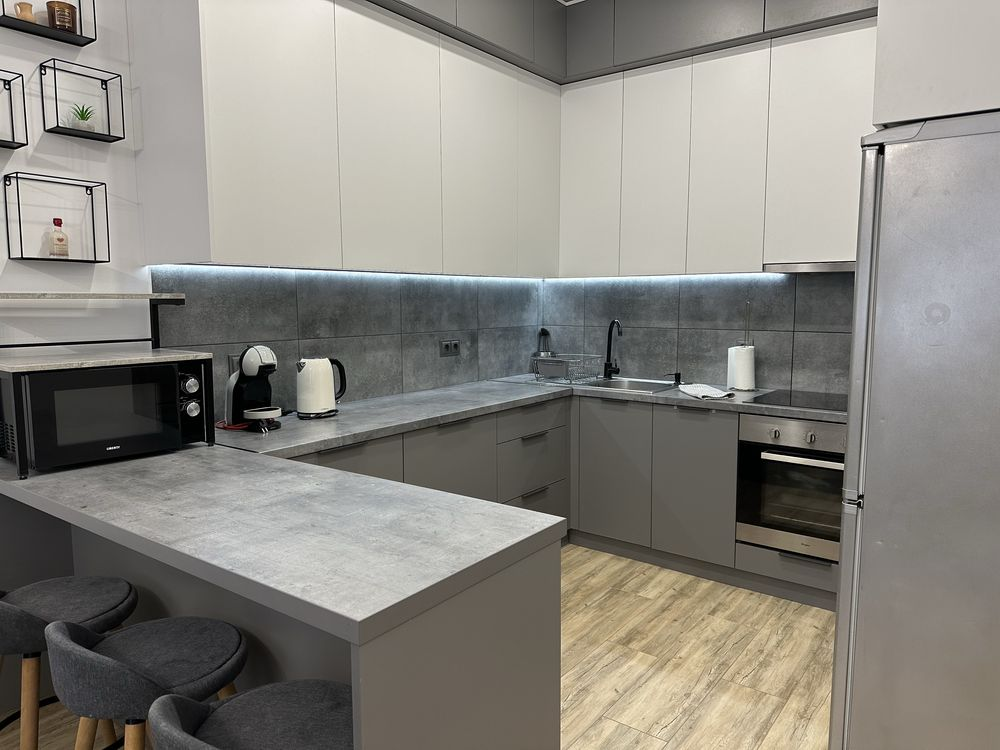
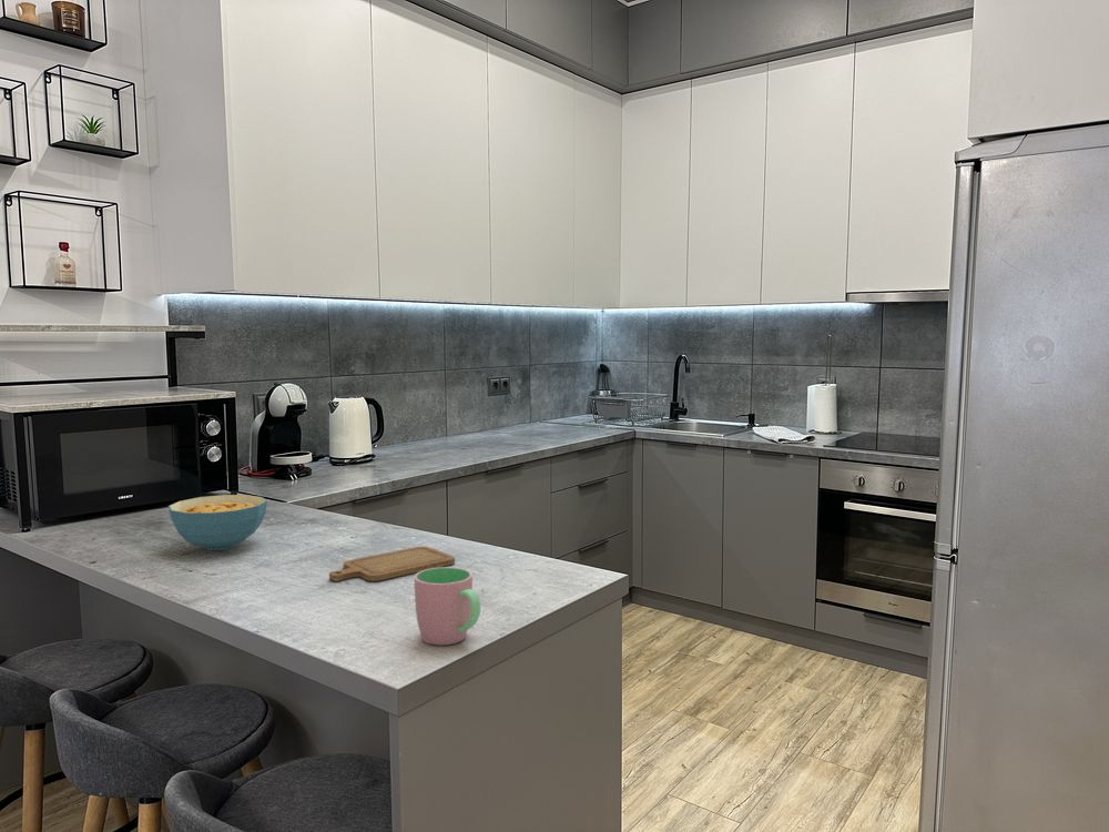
+ cereal bowl [167,494,268,551]
+ chopping board [328,546,456,582]
+ cup [414,566,481,646]
